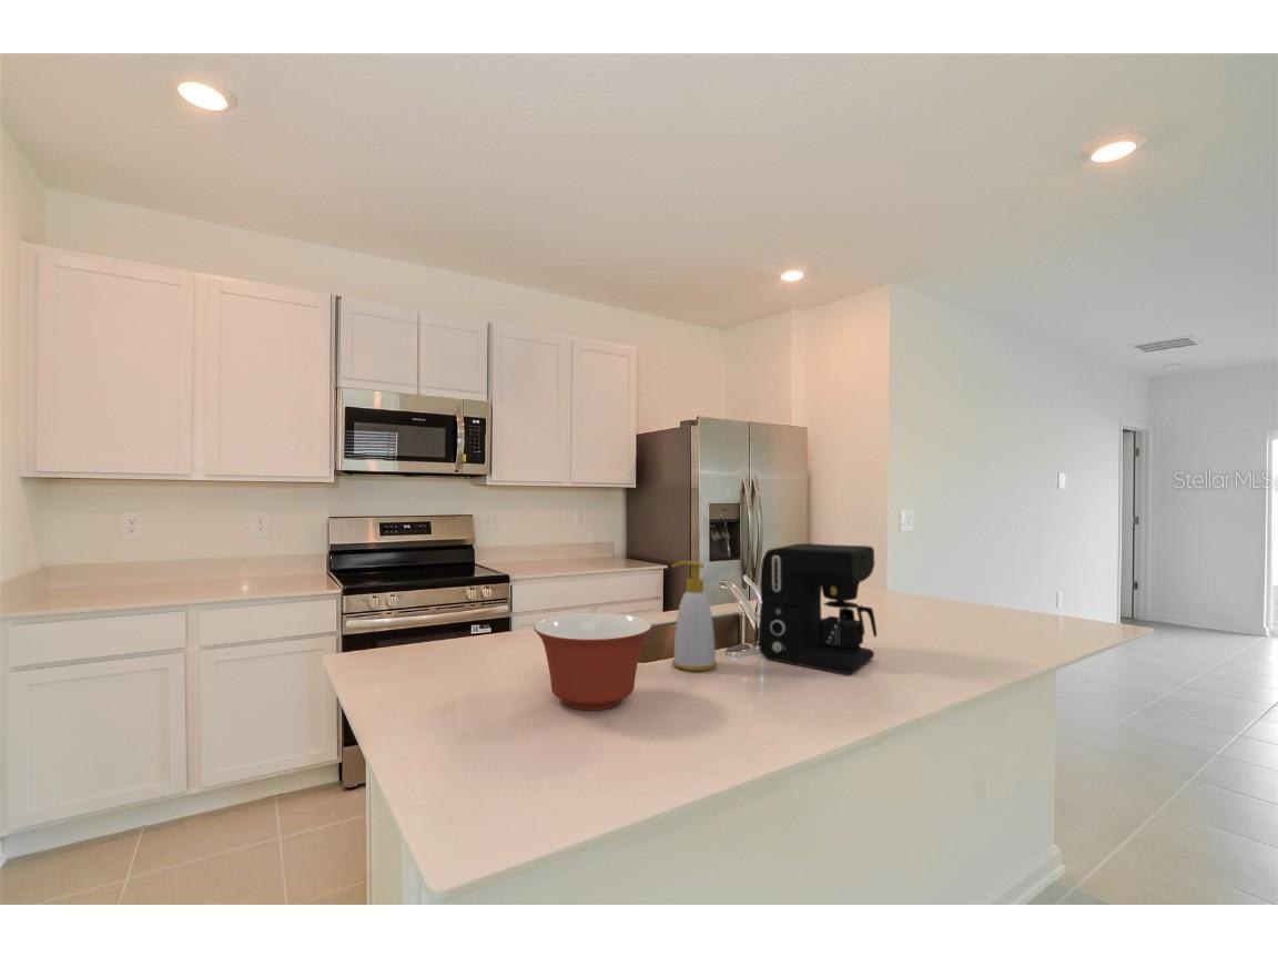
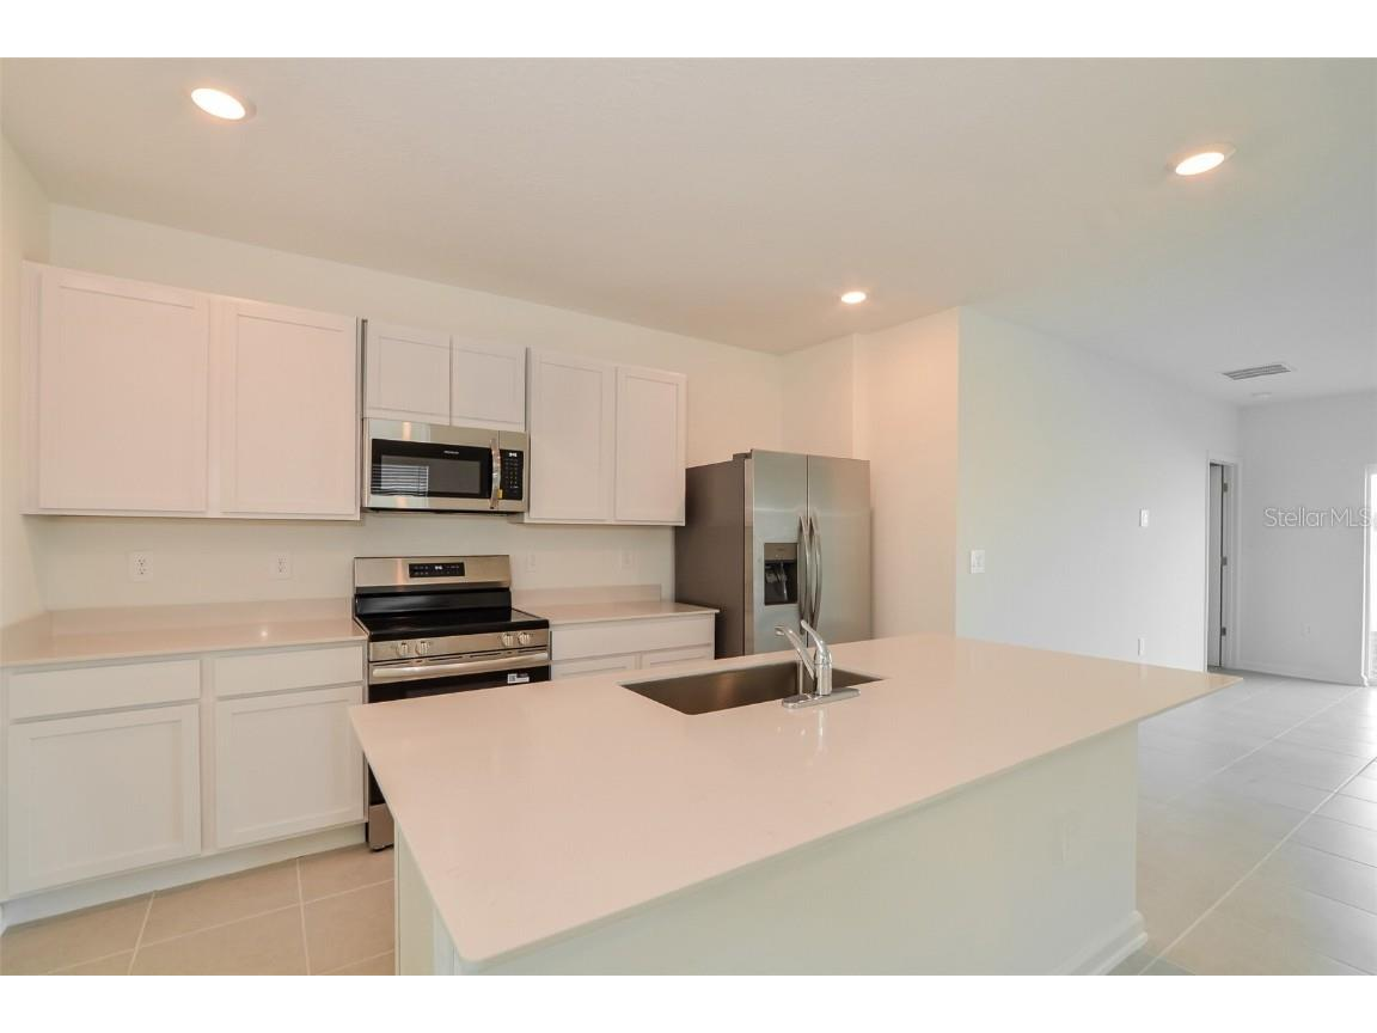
- coffee maker [758,542,878,675]
- mixing bowl [532,612,653,712]
- soap bottle [670,560,718,672]
